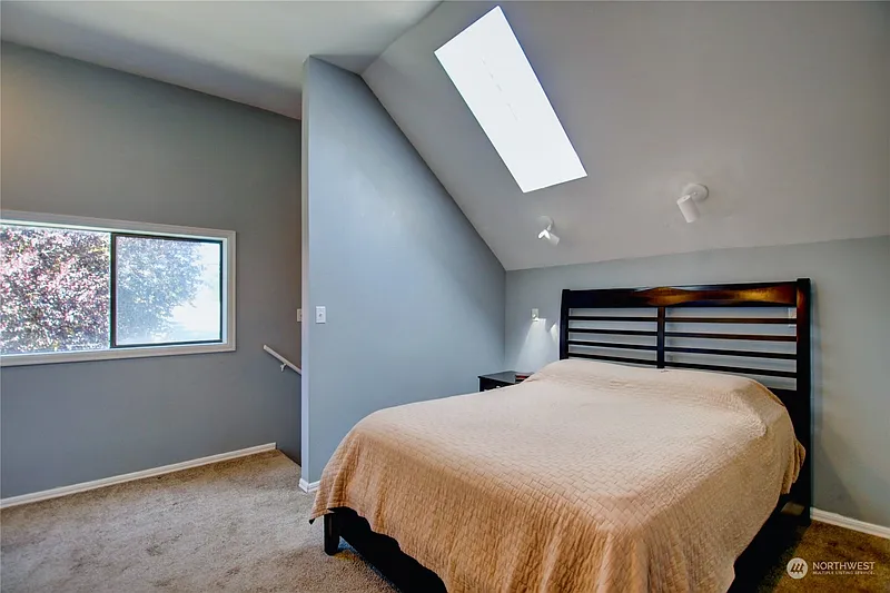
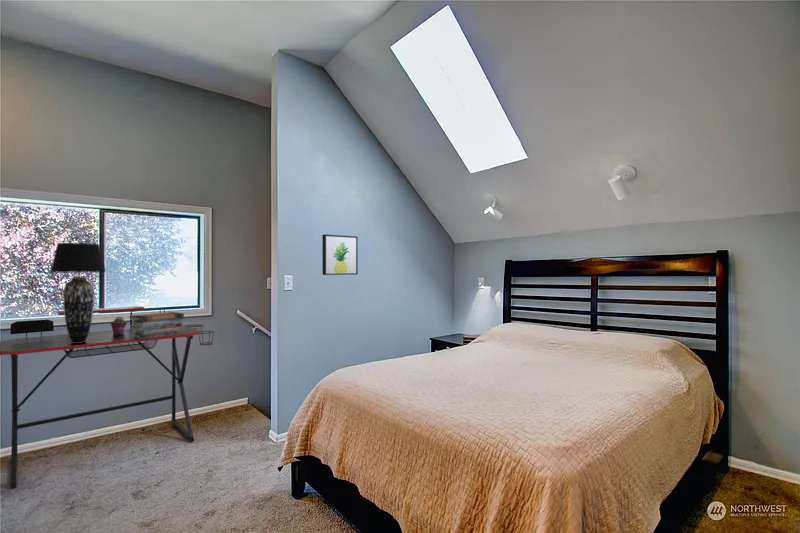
+ book stack [129,311,185,339]
+ table lamp [49,242,107,343]
+ wall art [321,233,359,276]
+ potted succulent [110,316,128,335]
+ desk [0,306,215,490]
